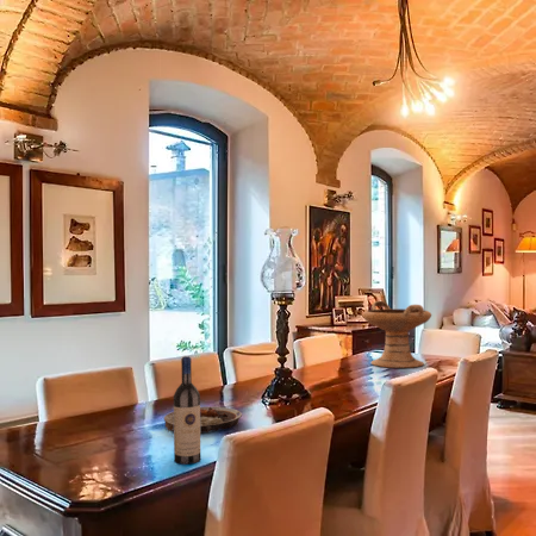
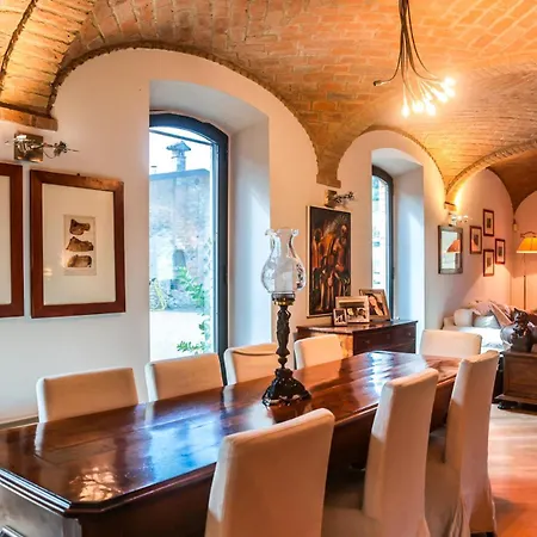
- plate [163,405,243,435]
- wine bottle [173,355,201,466]
- decorative bowl [361,300,432,369]
